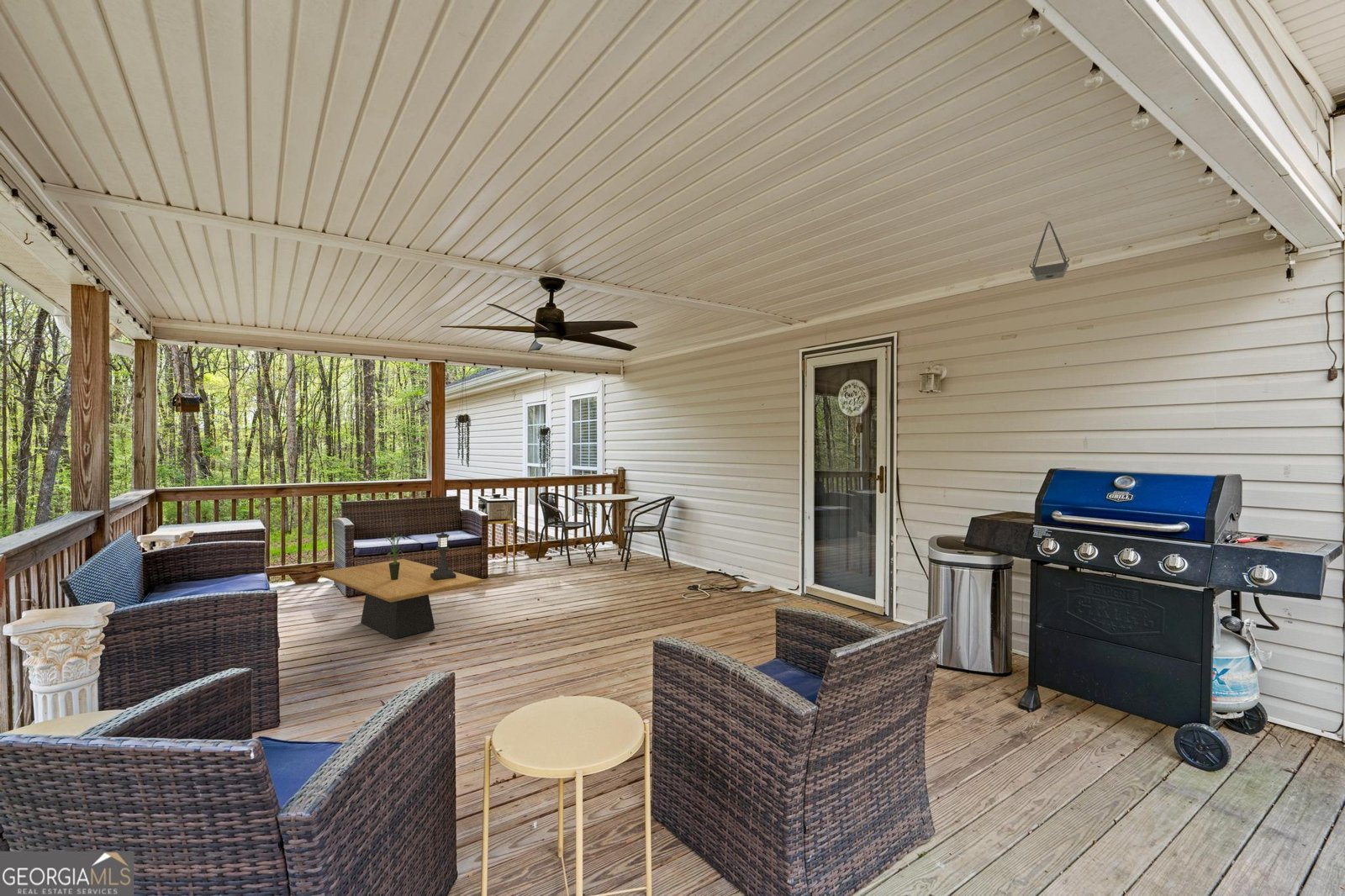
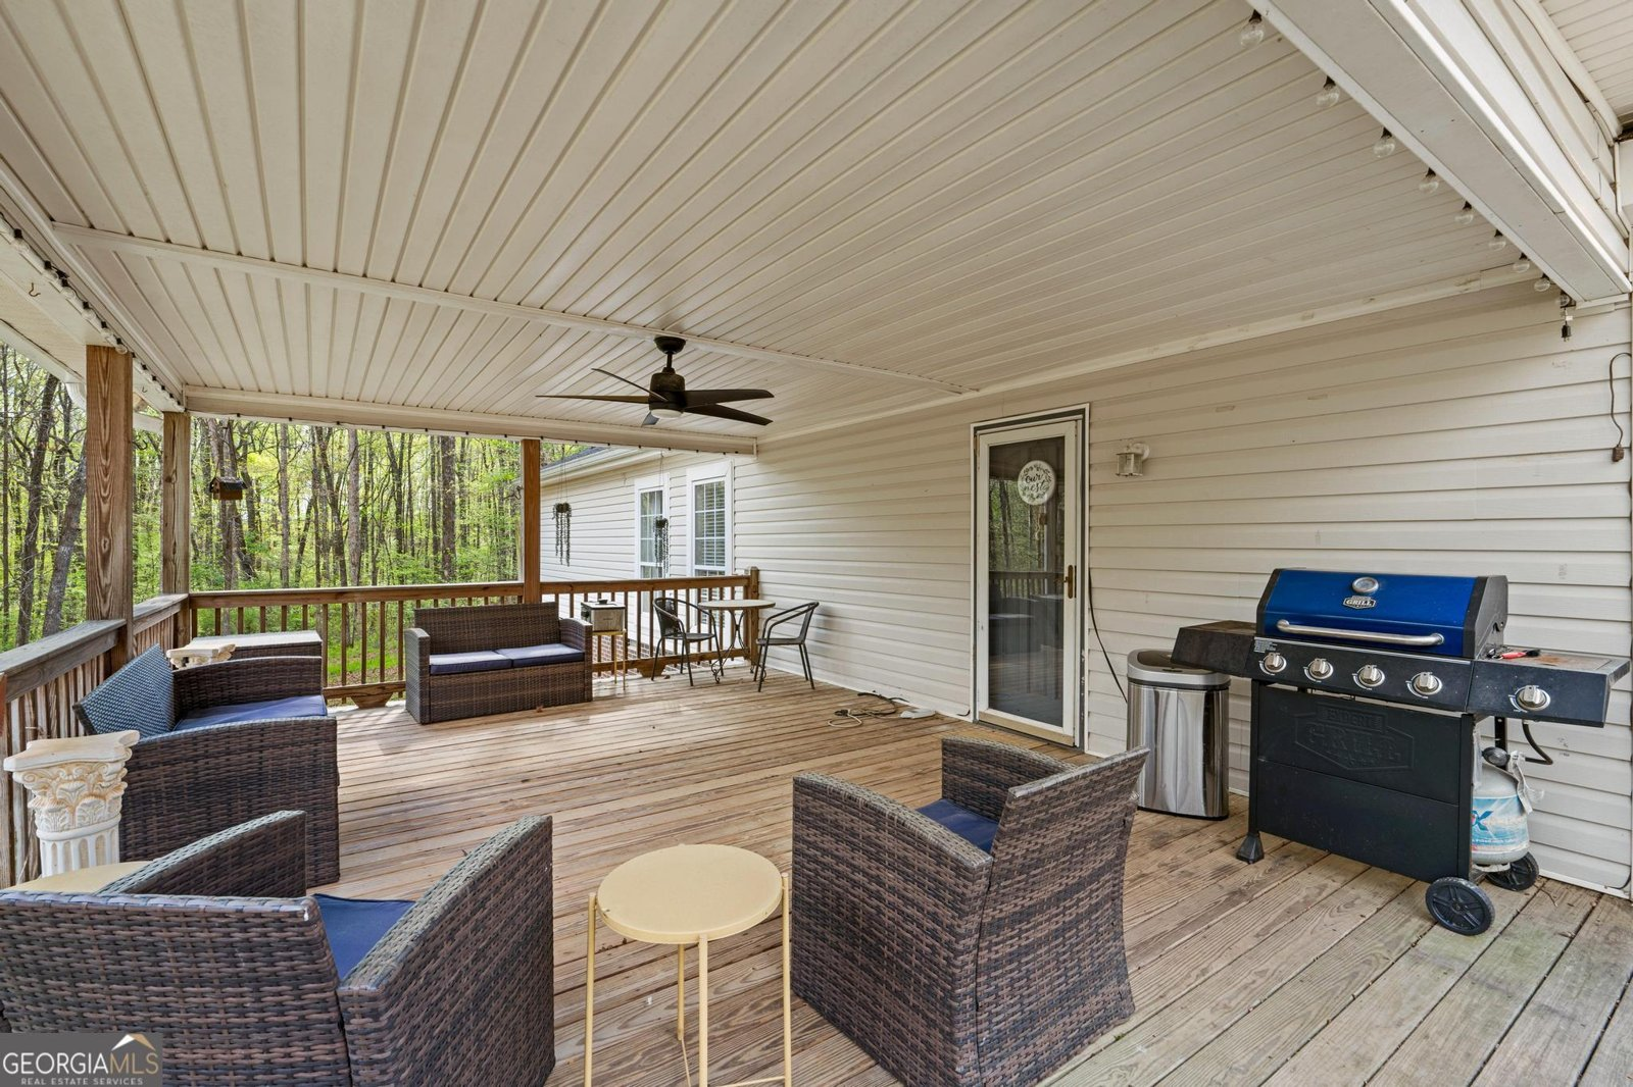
- lantern [430,531,456,581]
- potted plant [385,532,406,580]
- coffee table [316,558,483,640]
- hanging planter [1028,220,1070,282]
